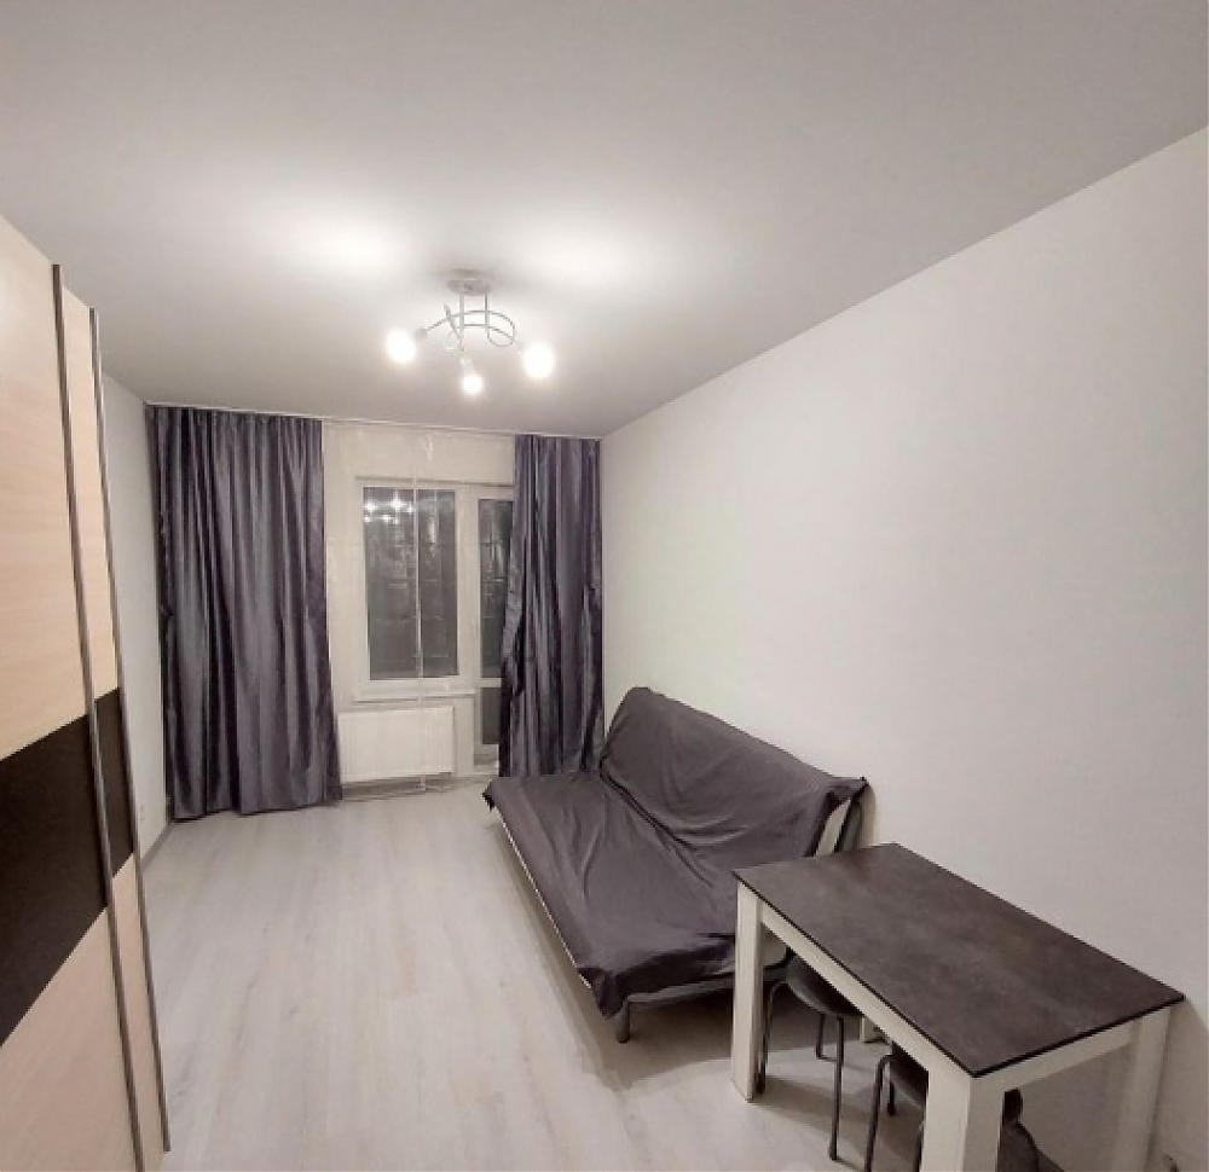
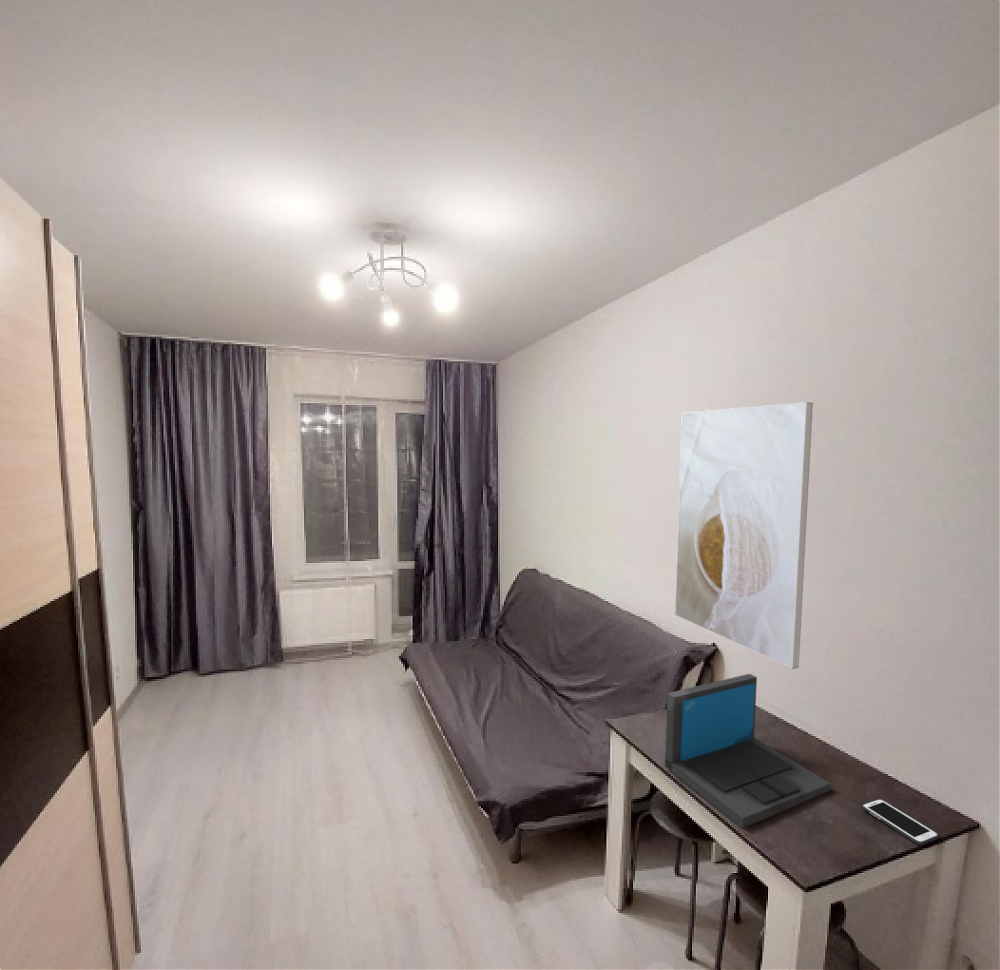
+ laptop [664,673,832,829]
+ cell phone [861,798,940,846]
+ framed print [674,401,814,670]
